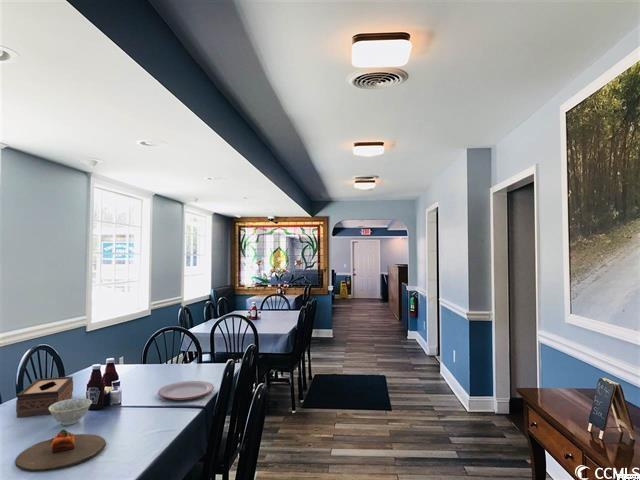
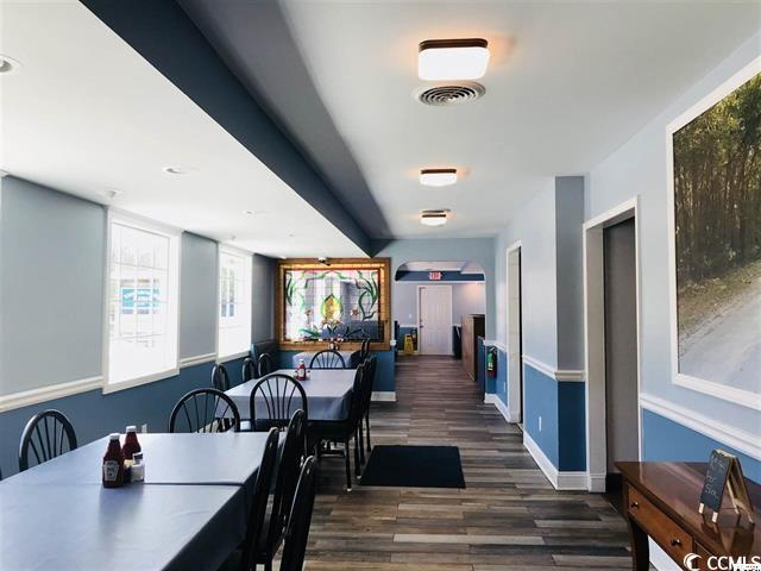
- tissue box [15,376,74,419]
- bowl [49,397,93,426]
- plate [157,380,215,401]
- plate [14,428,107,473]
